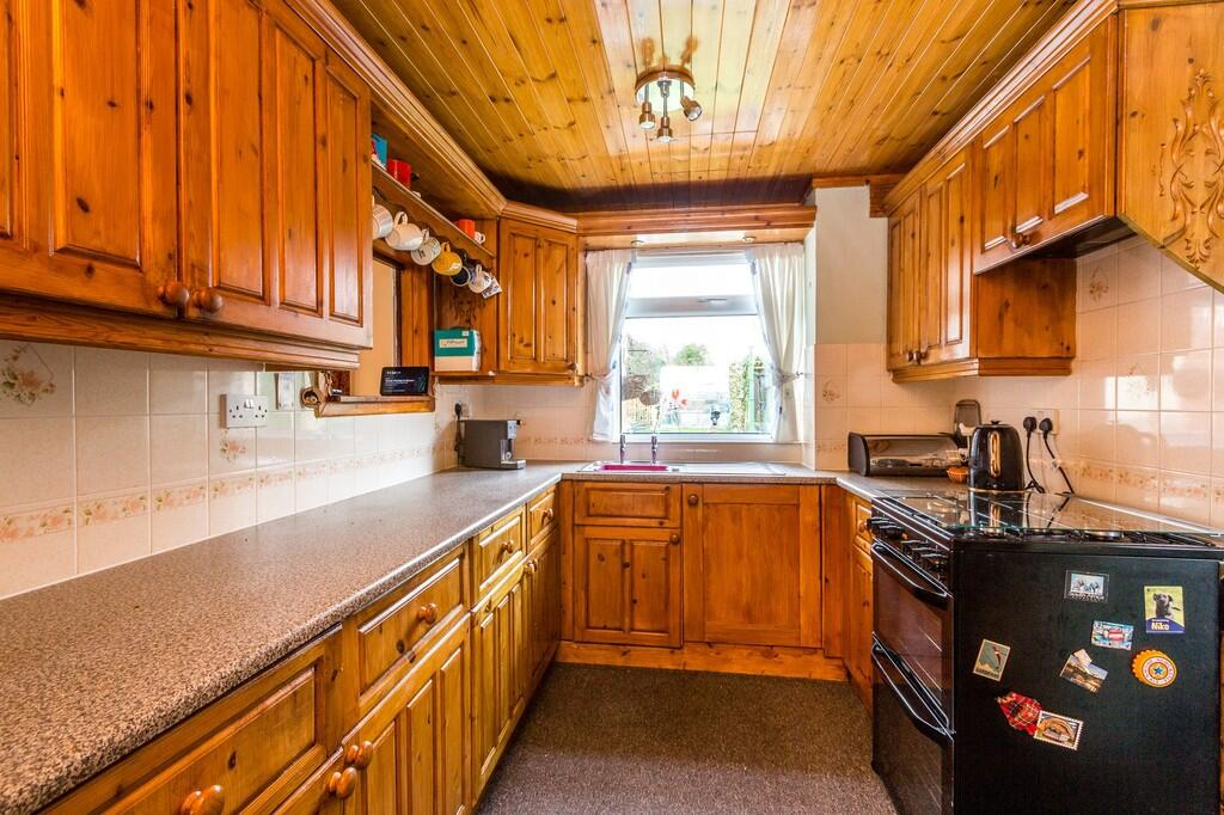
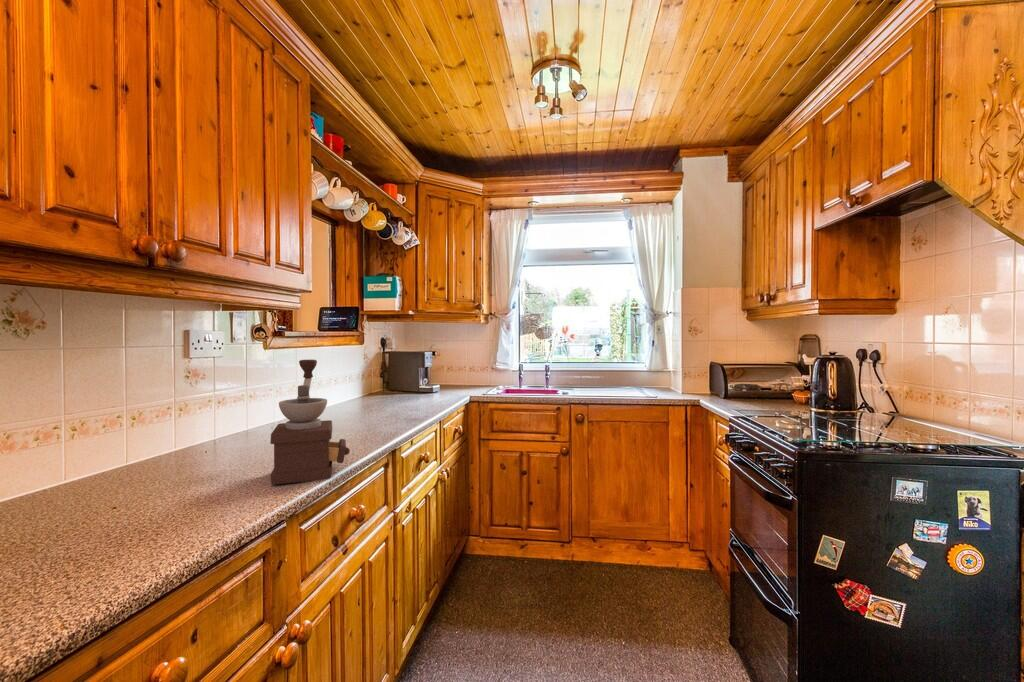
+ coffee grinder [269,359,351,486]
